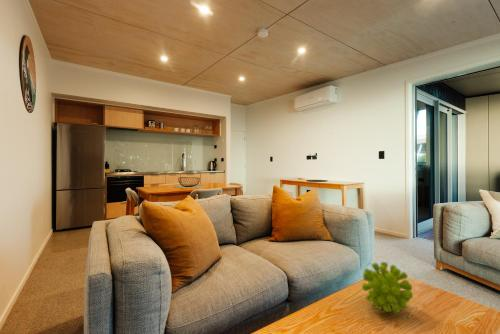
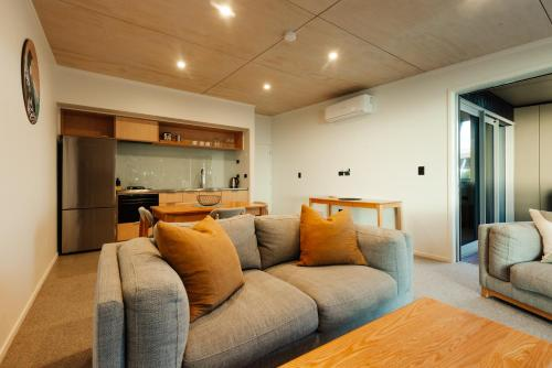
- plant [361,261,414,314]
